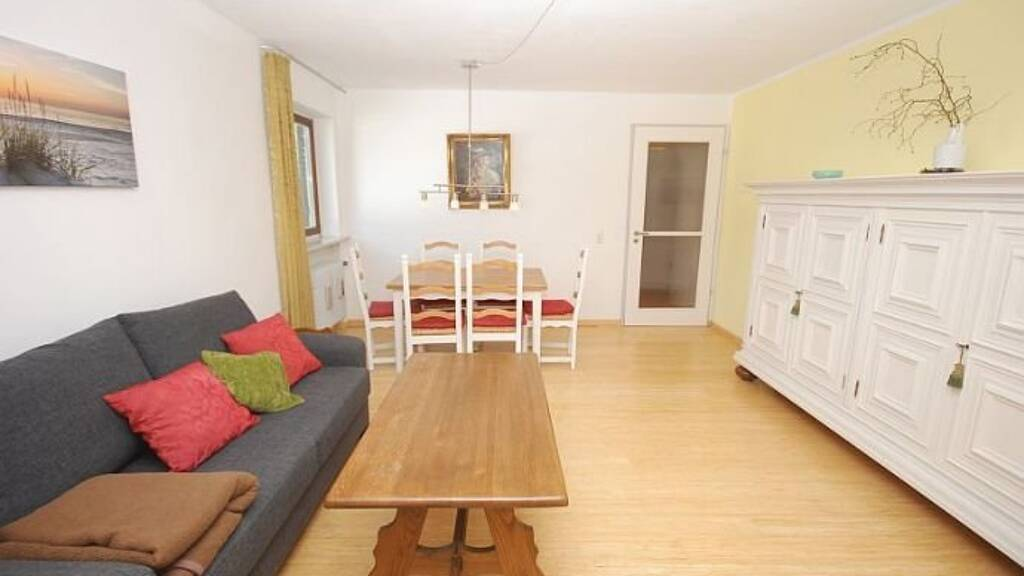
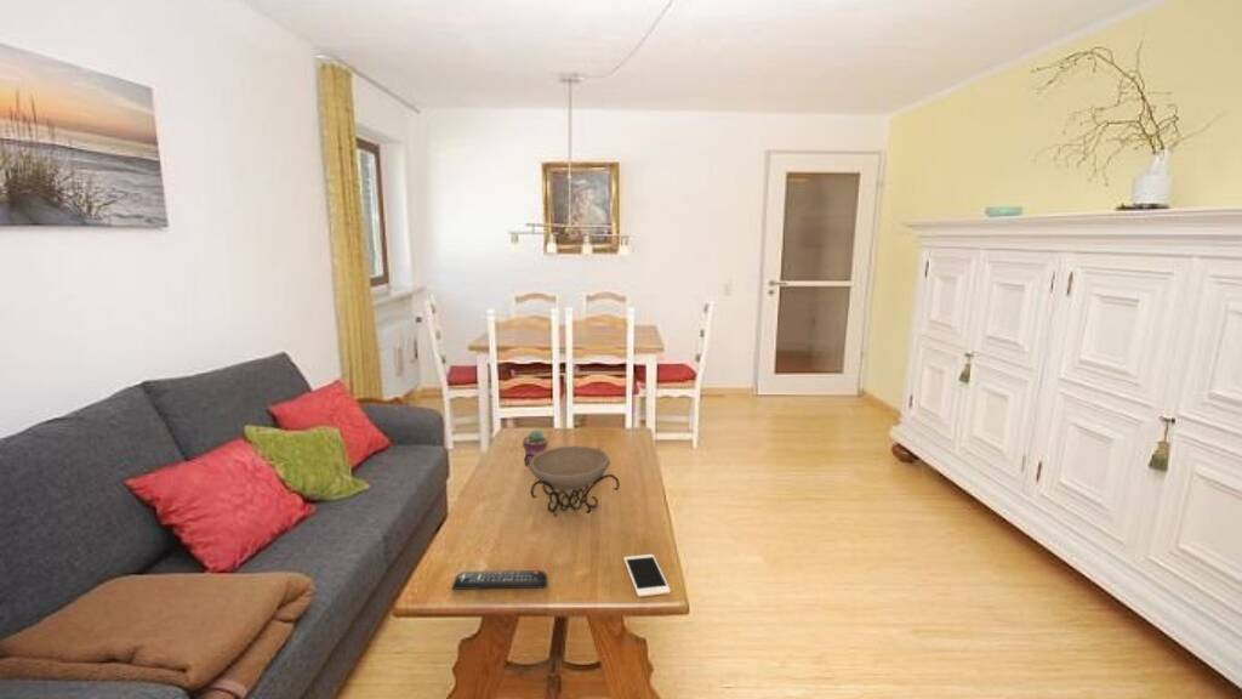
+ potted succulent [522,428,549,464]
+ remote control [450,569,548,591]
+ cell phone [622,553,672,598]
+ decorative bowl [523,444,621,518]
